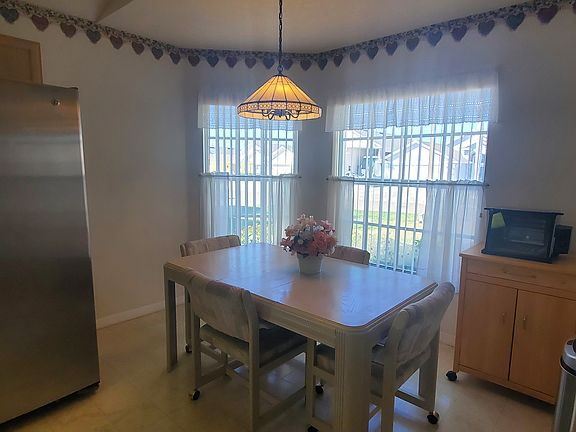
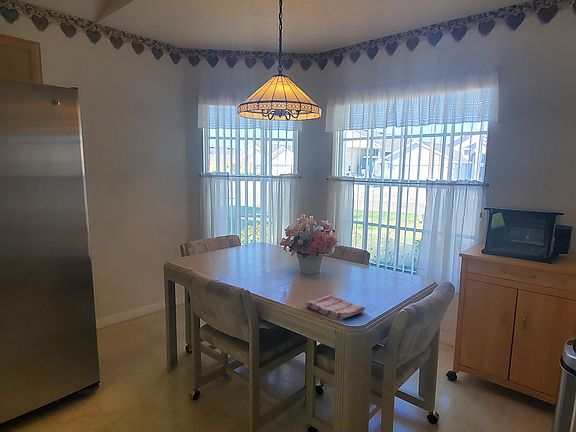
+ dish towel [304,294,366,321]
